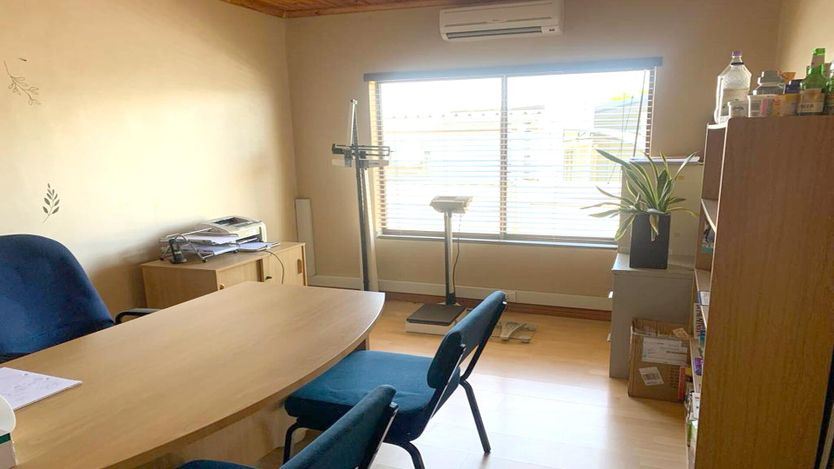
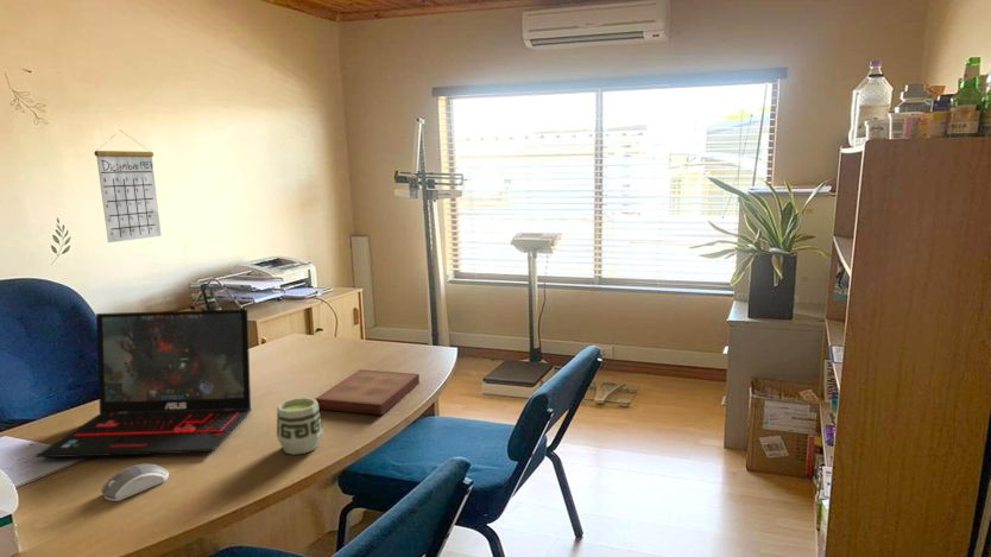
+ computer mouse [100,462,170,502]
+ calendar [93,129,163,243]
+ laptop [36,308,253,458]
+ cup [276,397,324,456]
+ book [315,368,421,416]
